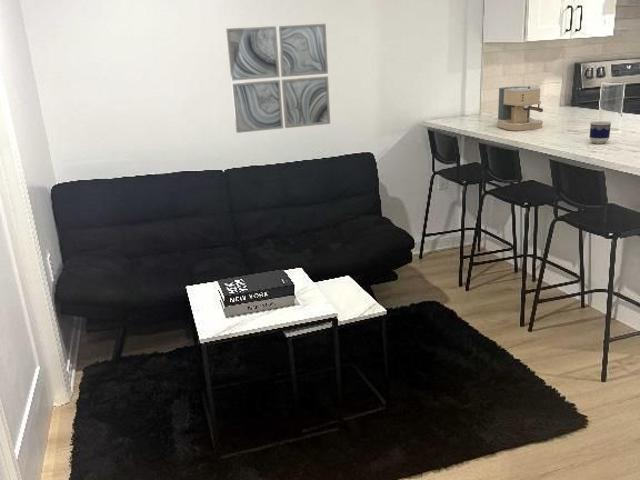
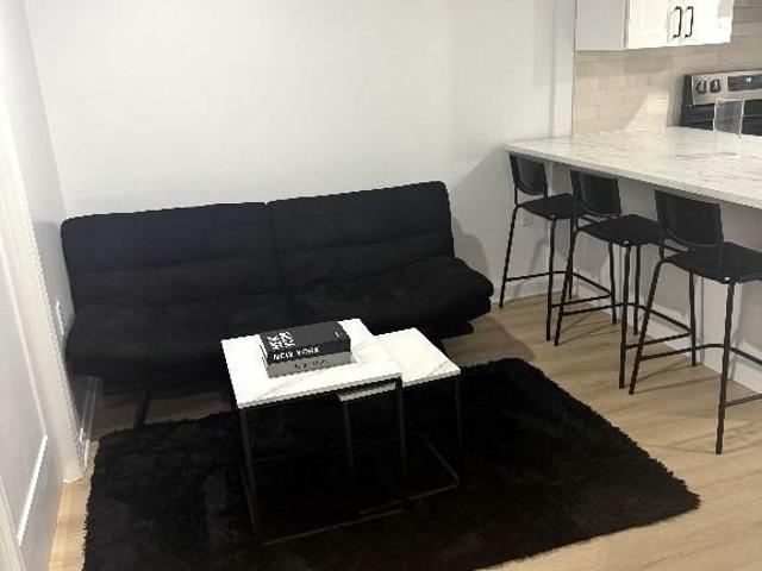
- wall art [225,23,331,134]
- coffee maker [496,84,544,132]
- cup [589,120,613,145]
